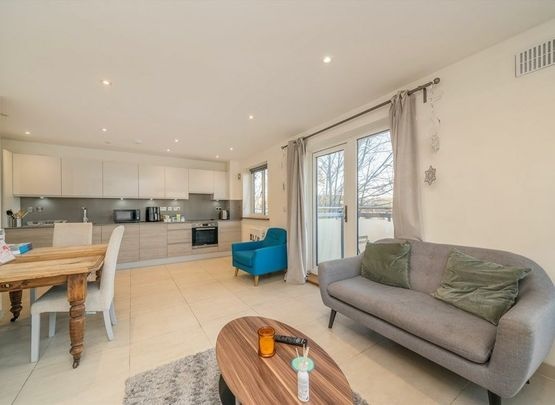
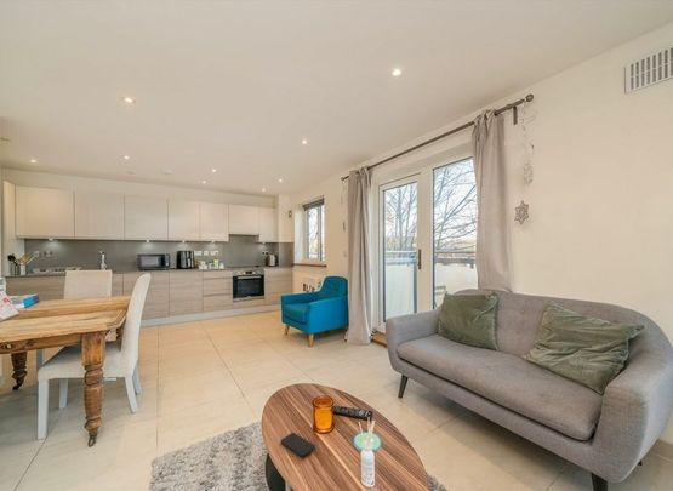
+ smartphone [279,432,316,458]
